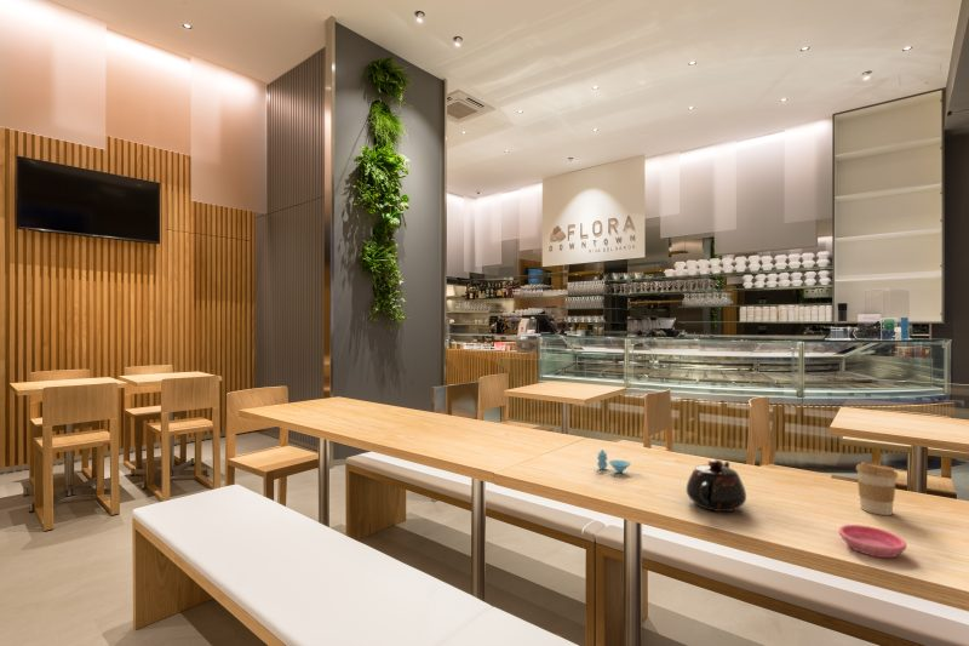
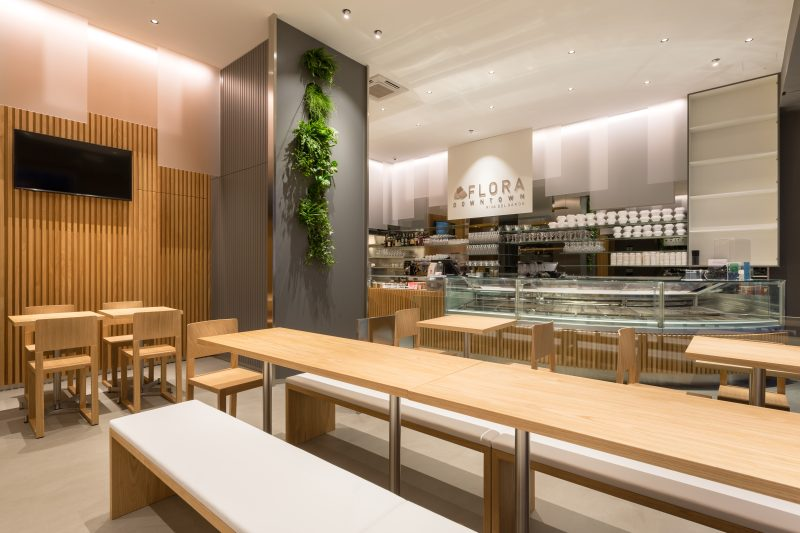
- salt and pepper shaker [596,448,632,474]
- coffee cup [855,461,899,516]
- teapot [686,458,747,513]
- saucer [837,524,907,559]
